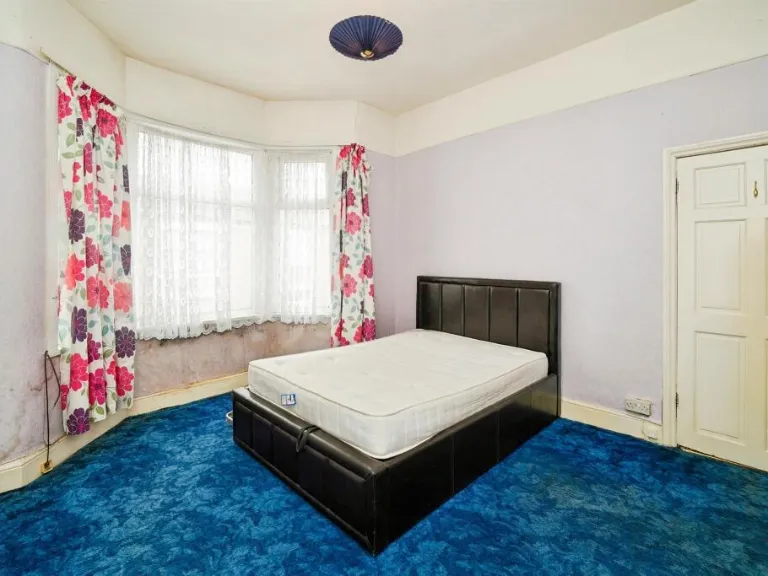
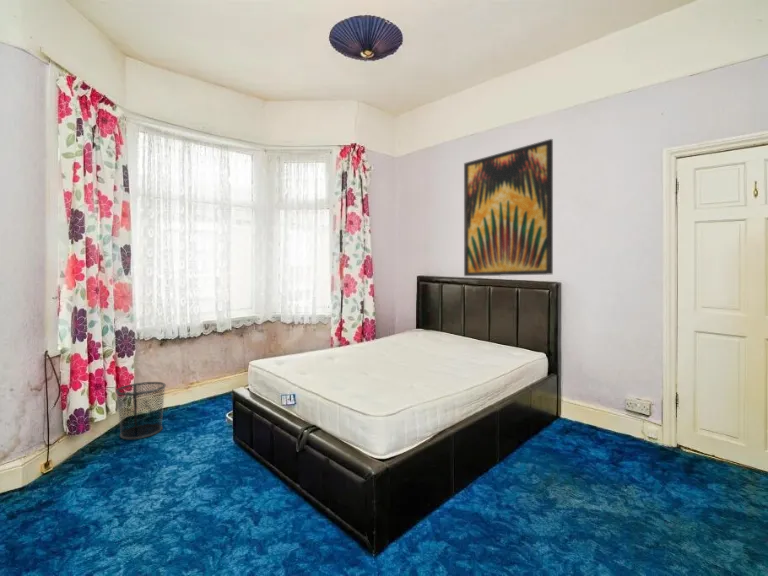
+ waste bin [114,381,167,440]
+ wall art [463,138,554,277]
